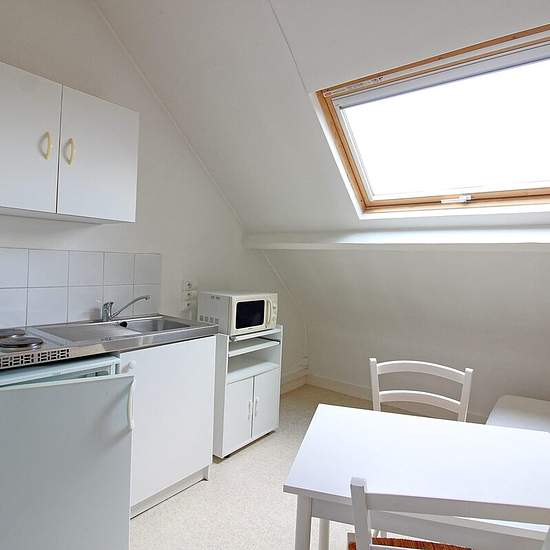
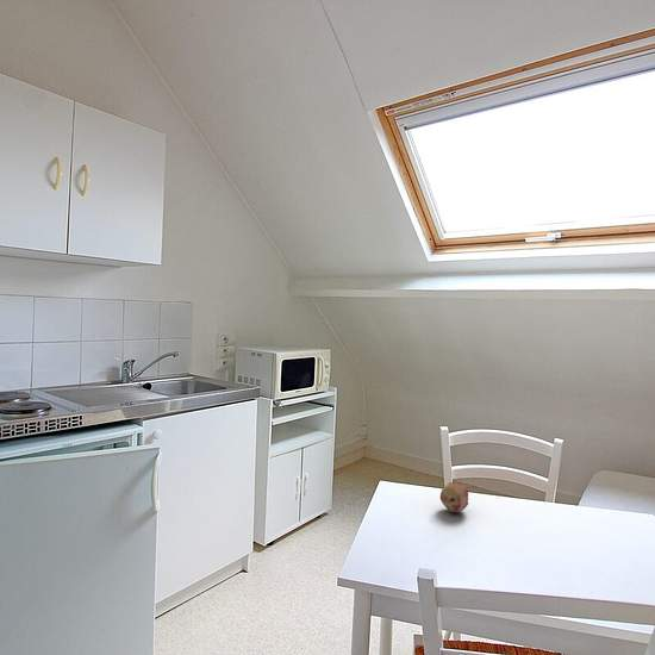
+ fruit [439,481,469,513]
